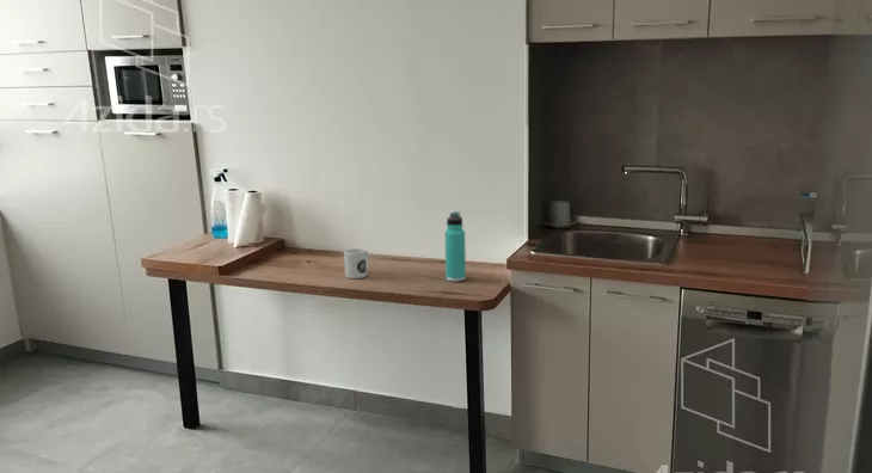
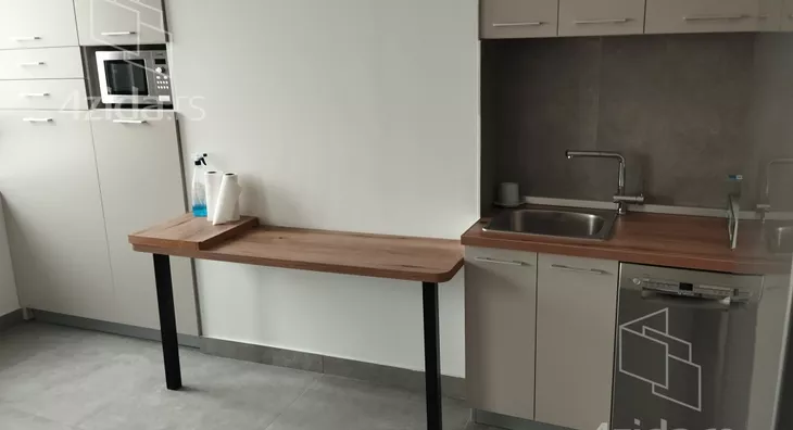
- mug [343,247,370,280]
- thermos bottle [443,210,467,283]
